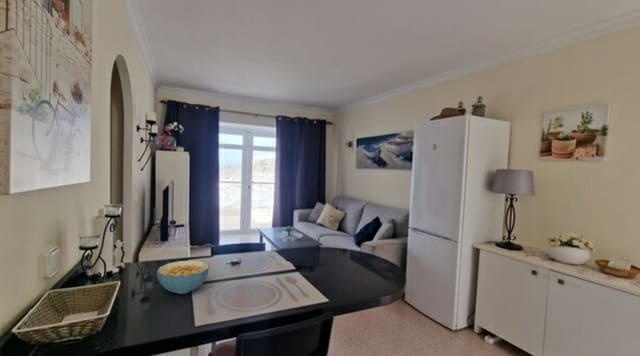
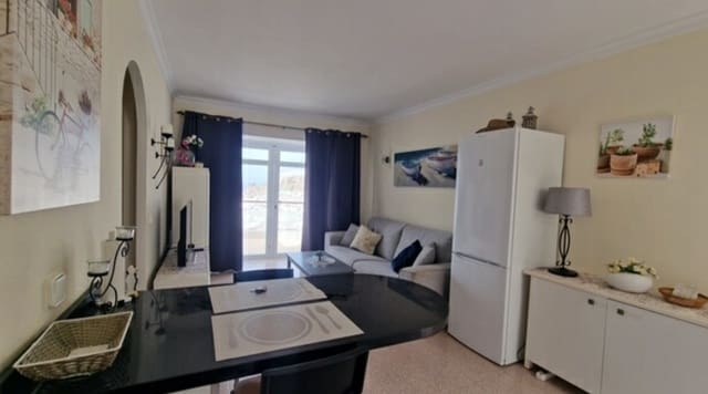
- cereal bowl [156,259,210,295]
